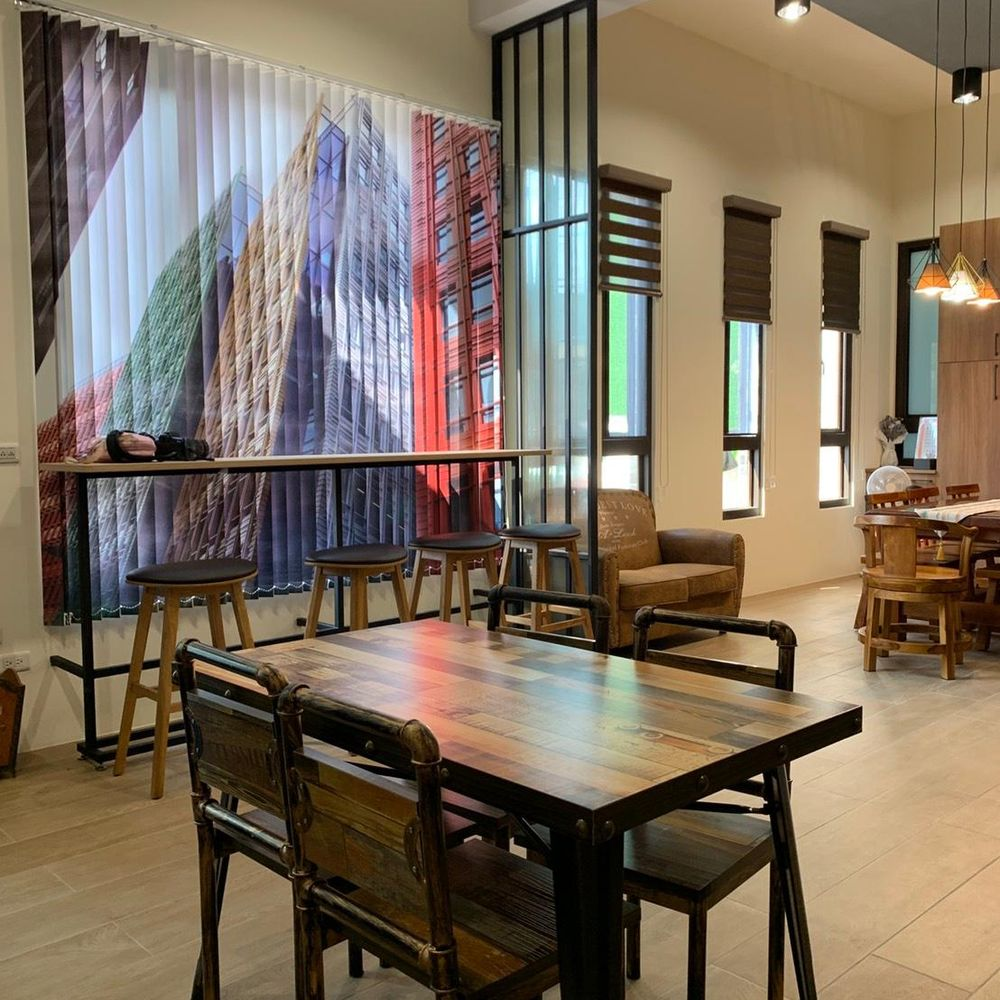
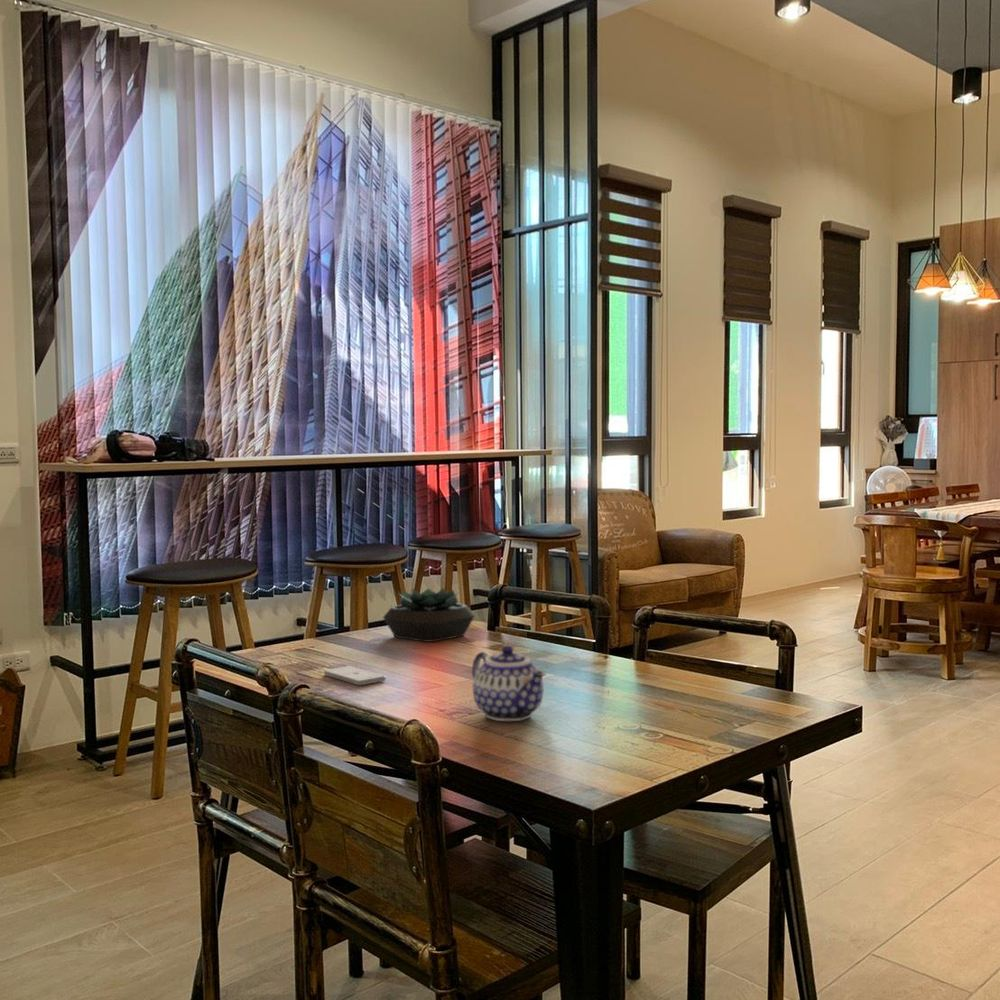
+ smartphone [323,665,387,686]
+ teapot [471,645,547,722]
+ succulent plant [382,587,476,643]
